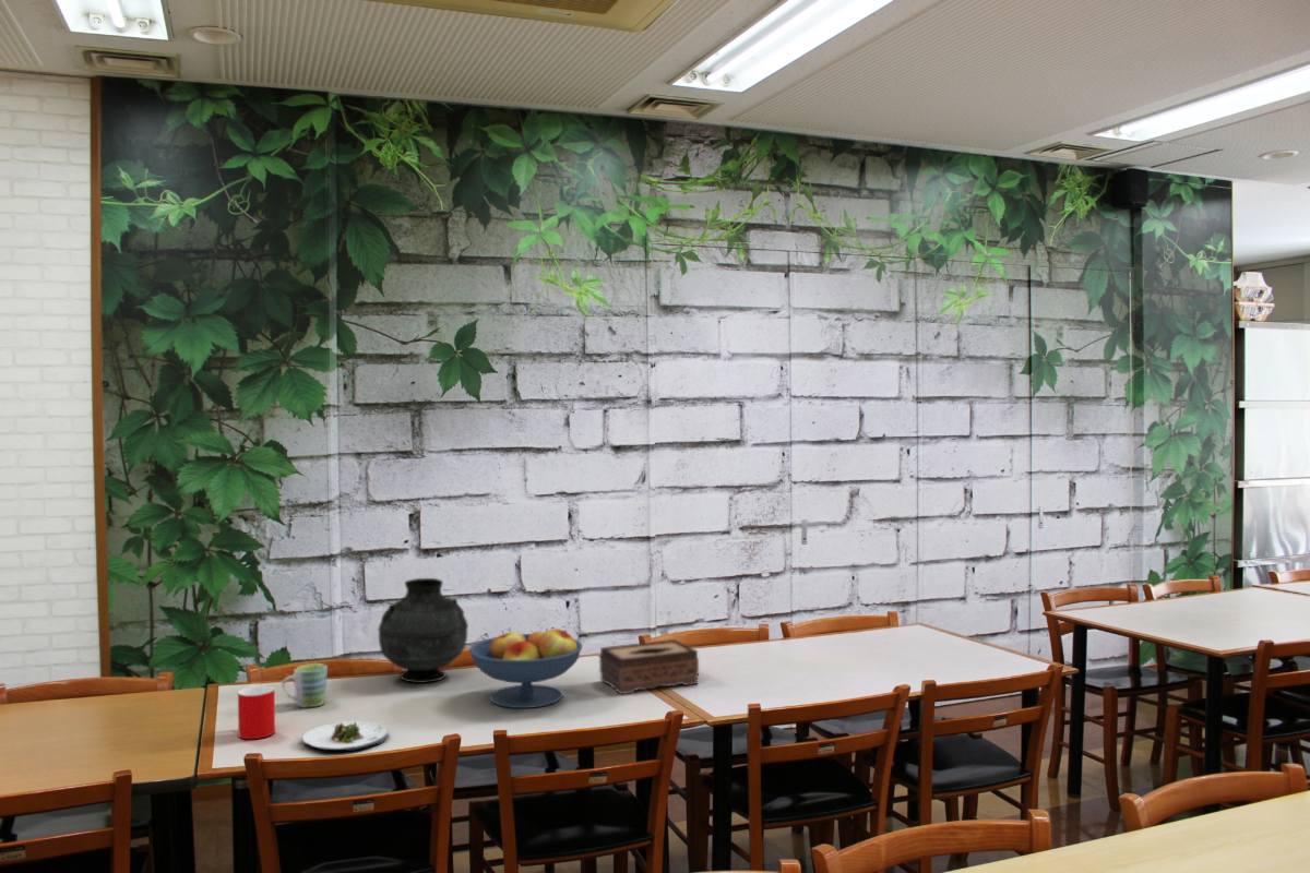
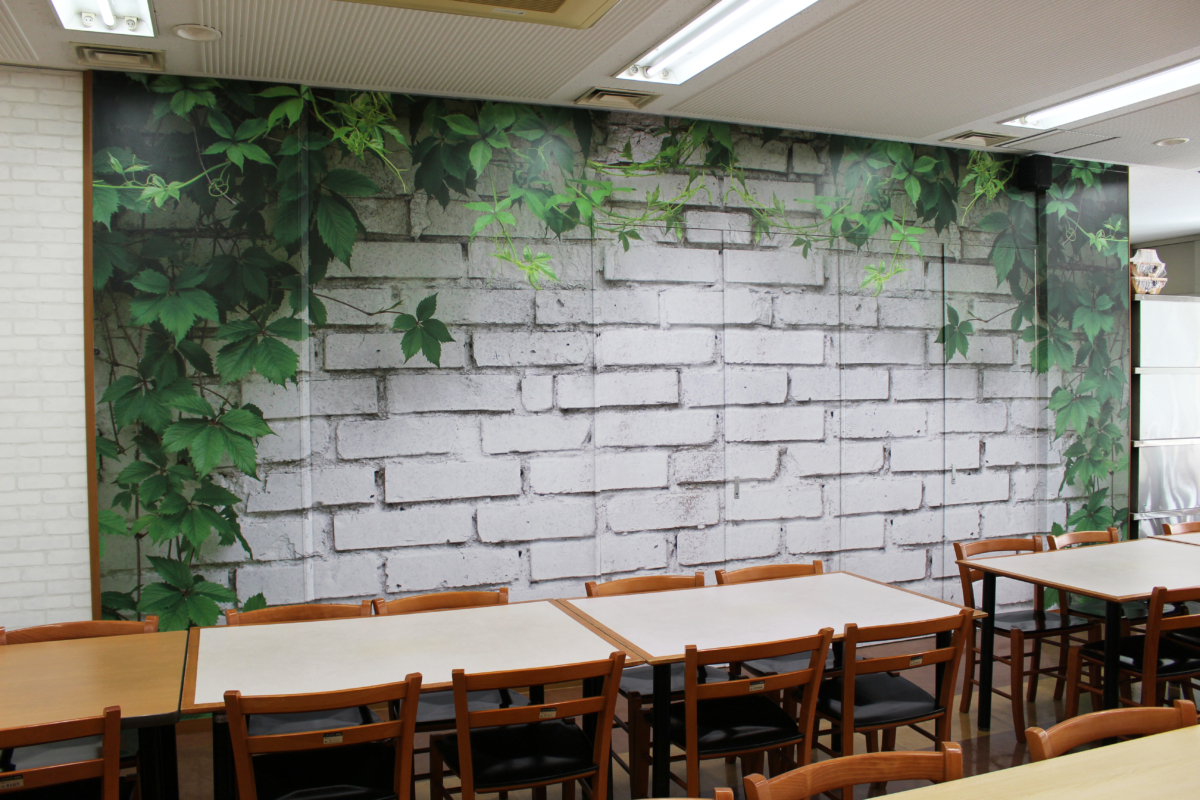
- mug [281,662,329,708]
- tissue box [598,638,700,695]
- salad plate [301,720,389,752]
- cup [237,685,276,740]
- vase [377,577,469,684]
- fruit bowl [468,627,584,709]
